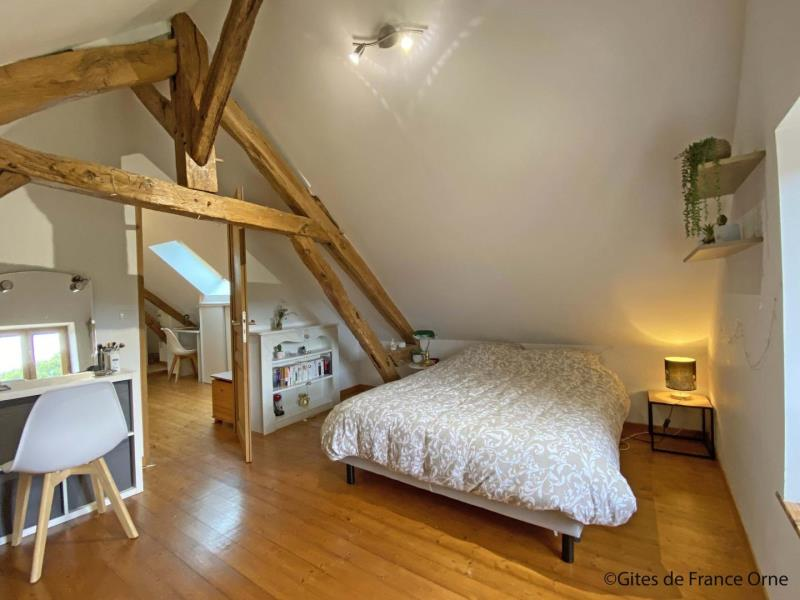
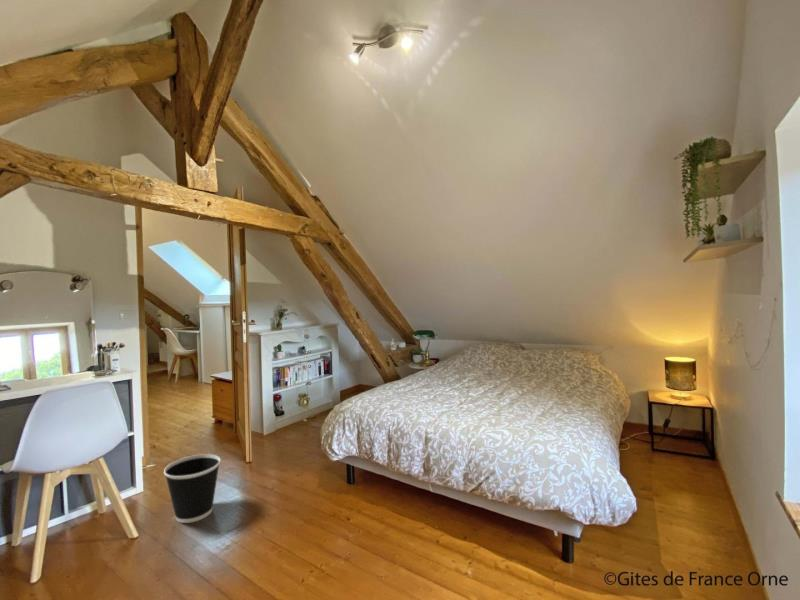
+ wastebasket [163,453,221,524]
